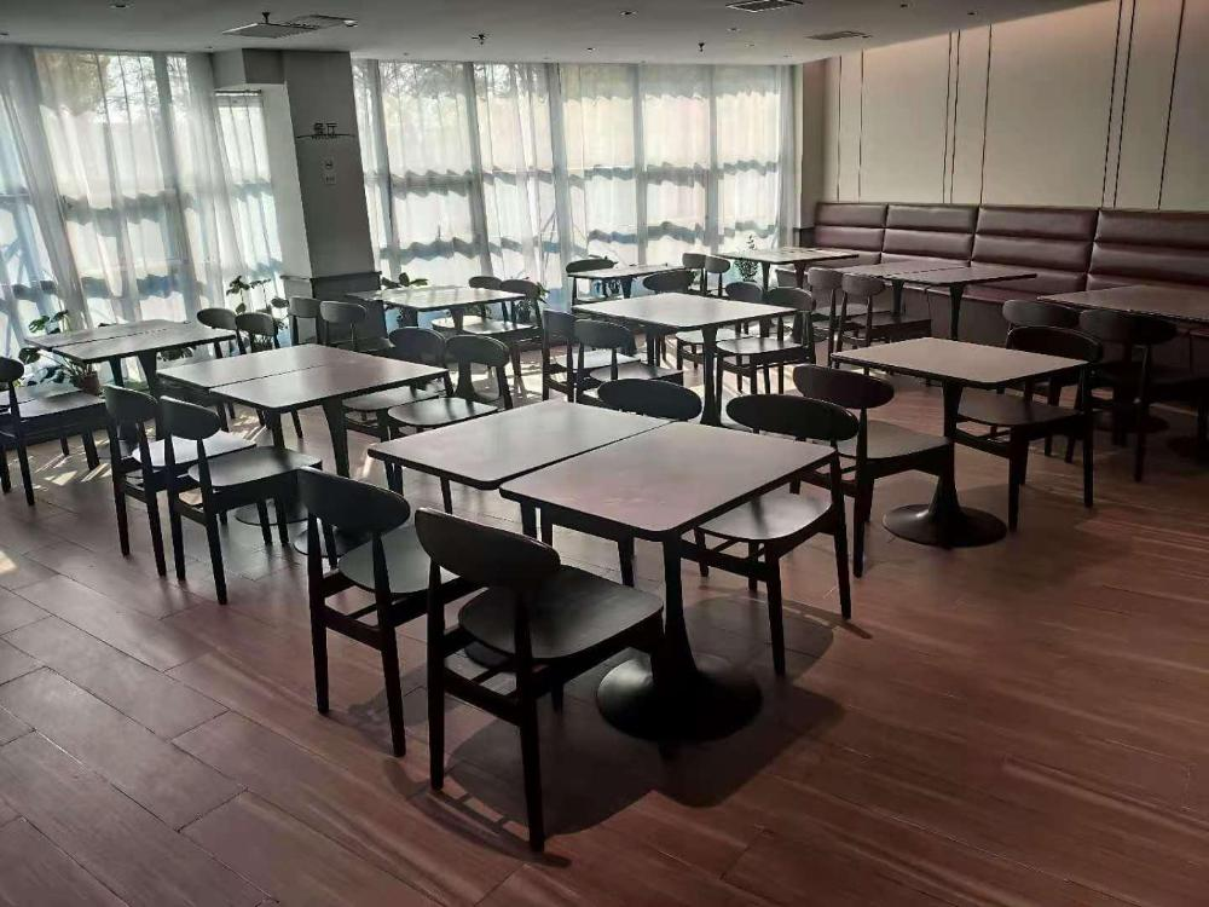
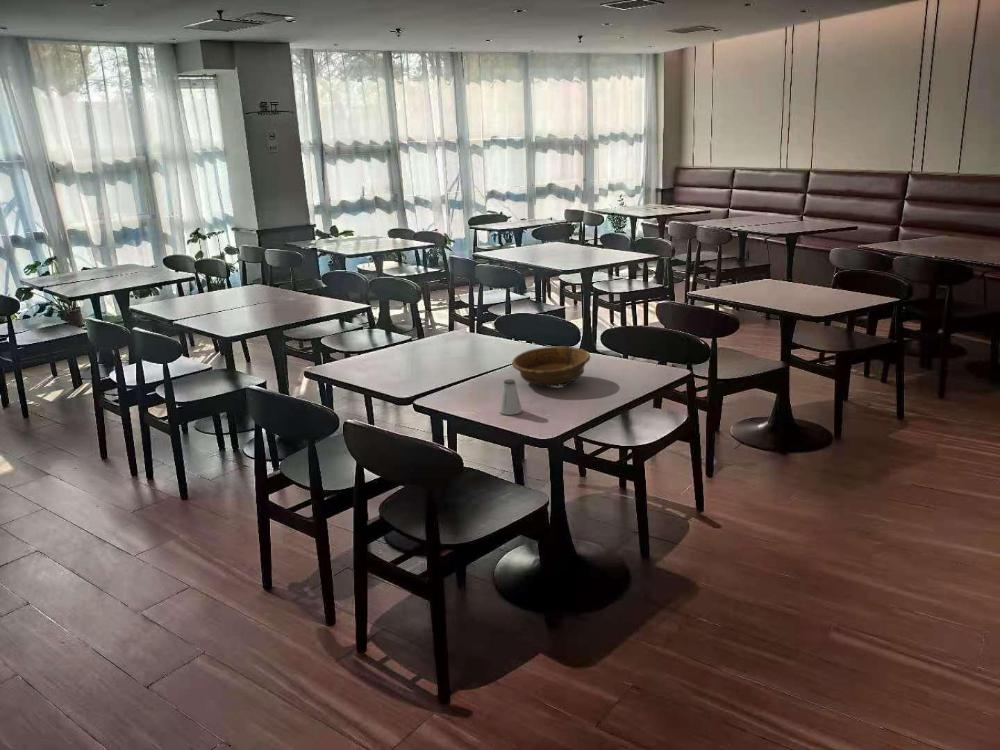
+ decorative bowl [511,345,591,387]
+ saltshaker [498,378,523,416]
